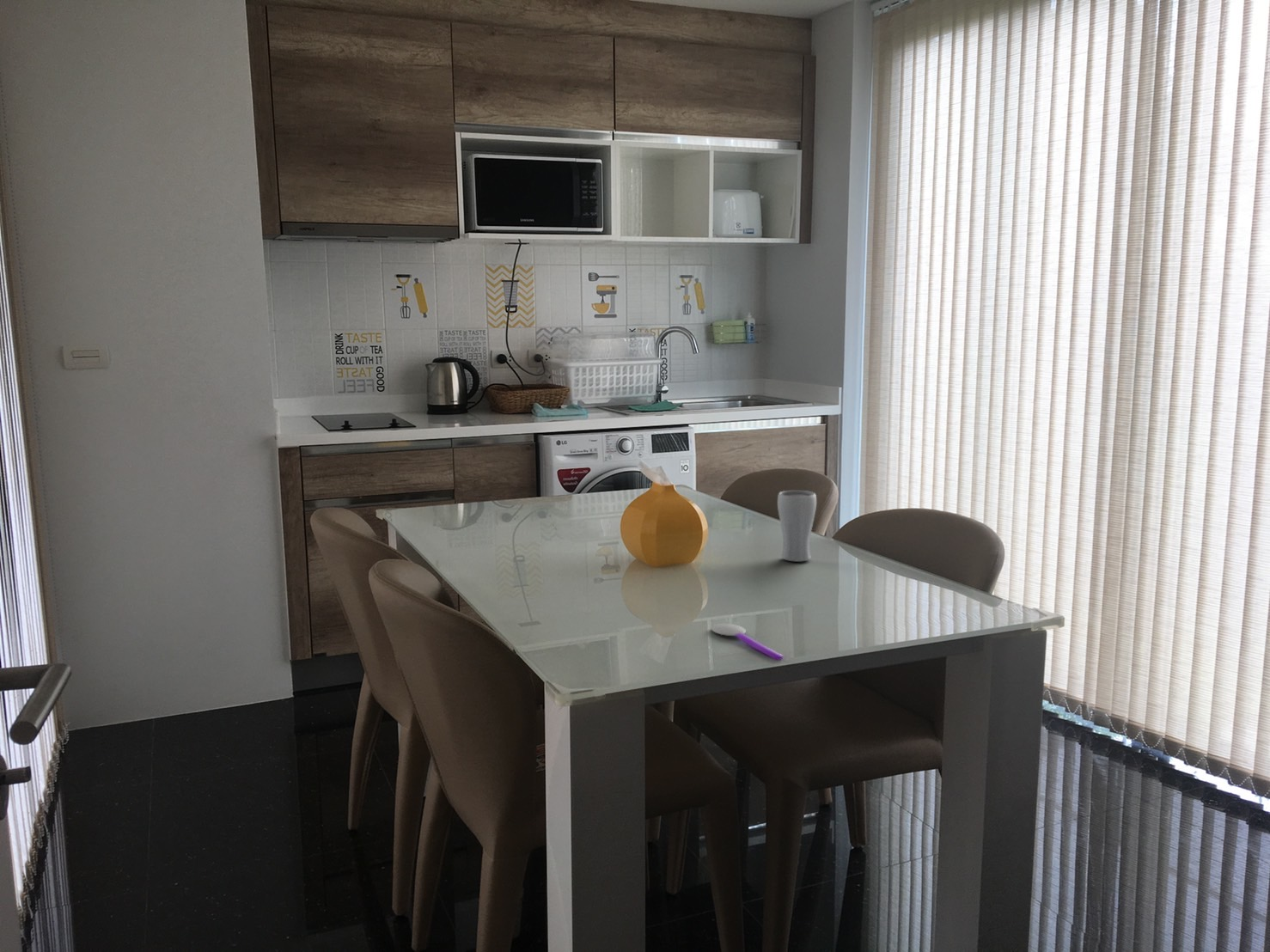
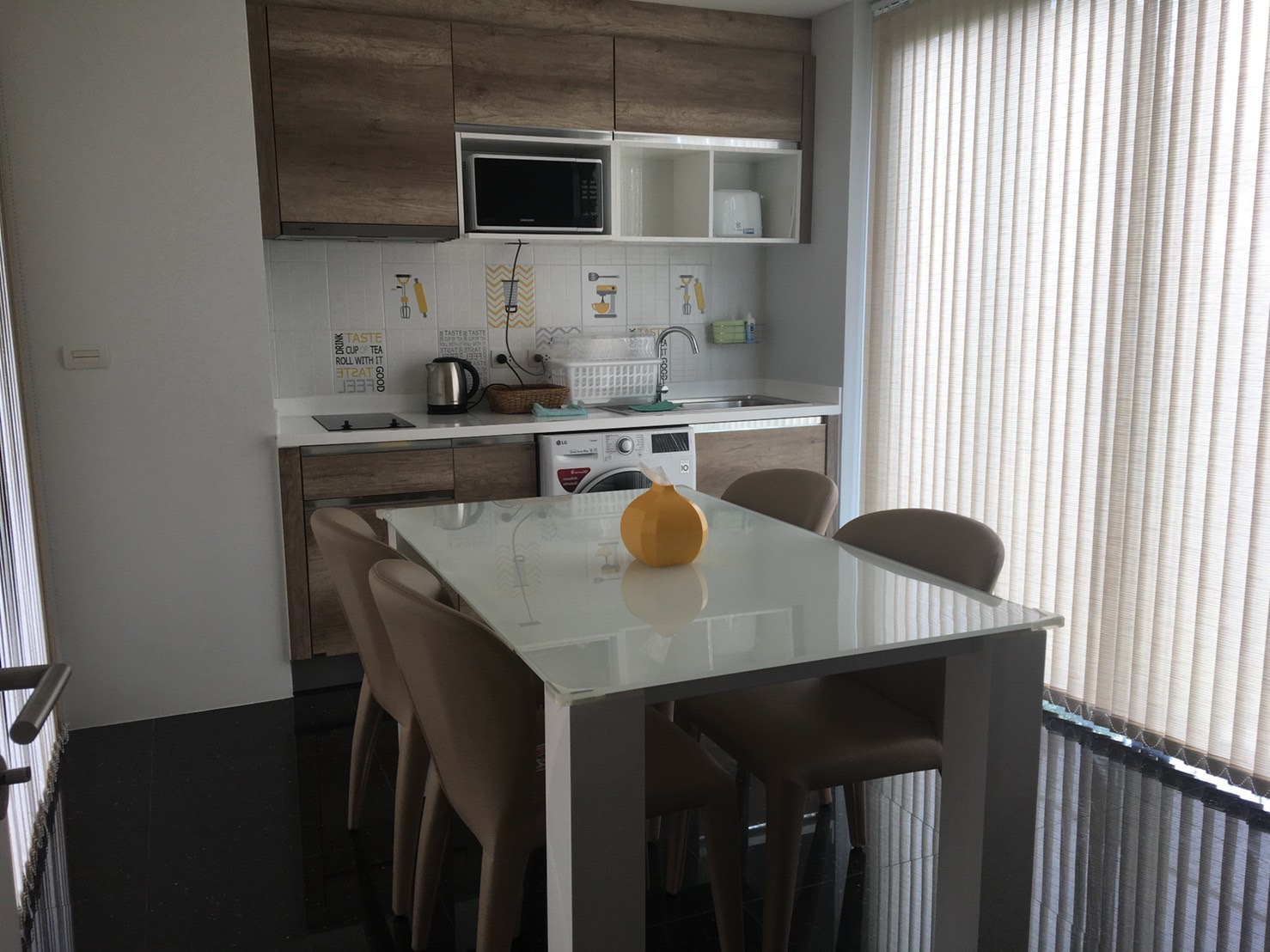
- drinking glass [777,490,817,563]
- spoon [711,623,784,661]
